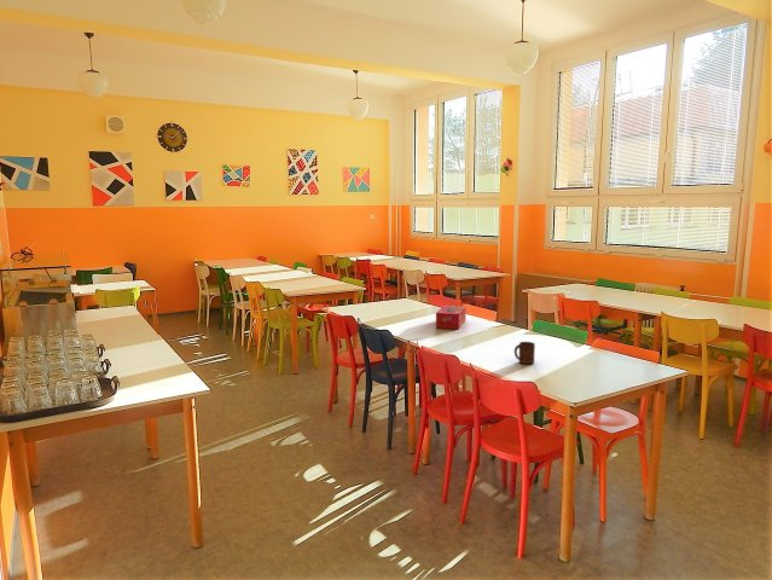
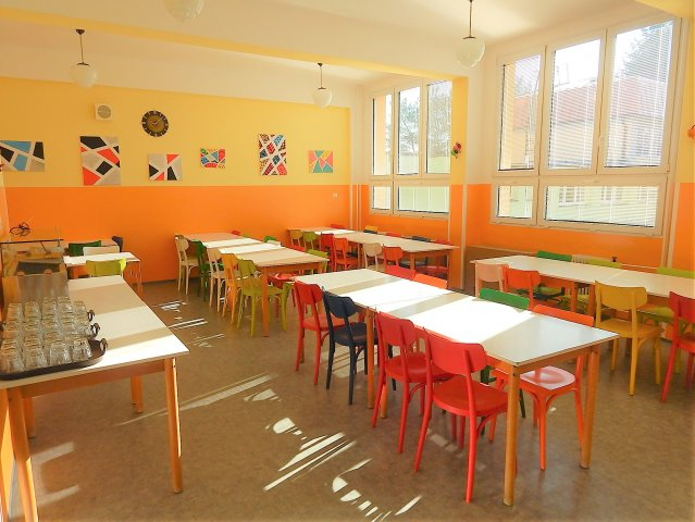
- cup [513,341,536,365]
- tissue box [435,304,468,330]
